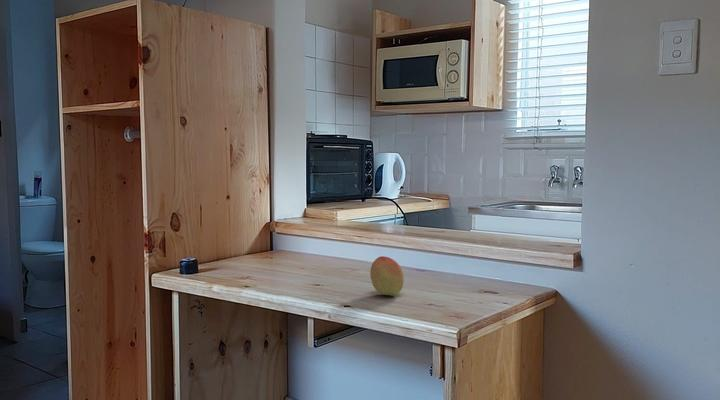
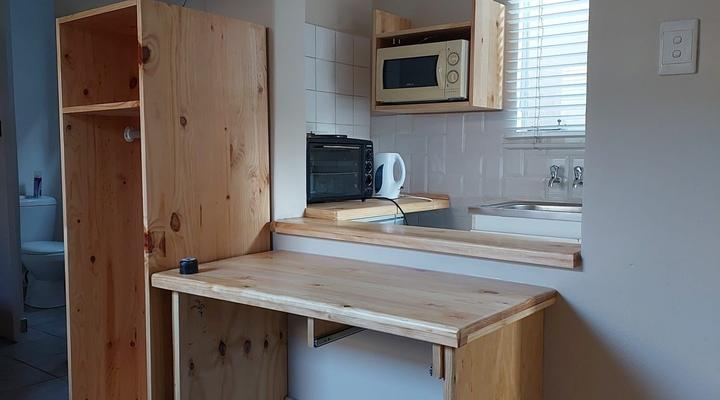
- fruit [369,255,405,296]
